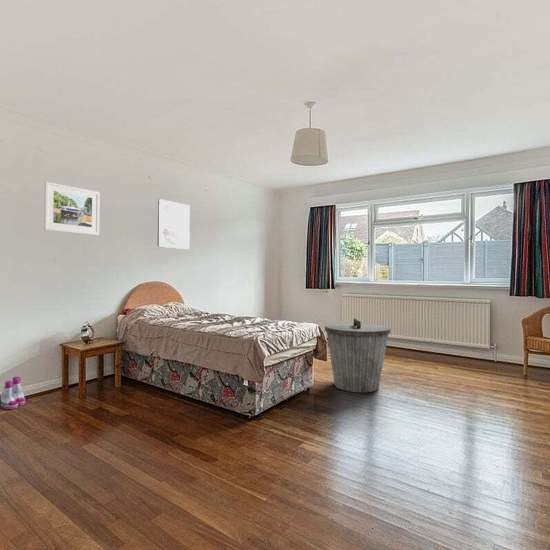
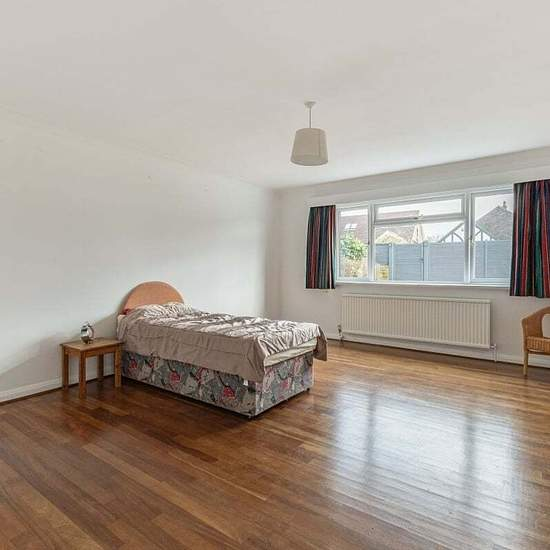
- trash can [324,317,391,393]
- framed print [43,181,101,236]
- wall art [156,198,191,250]
- boots [0,376,26,410]
